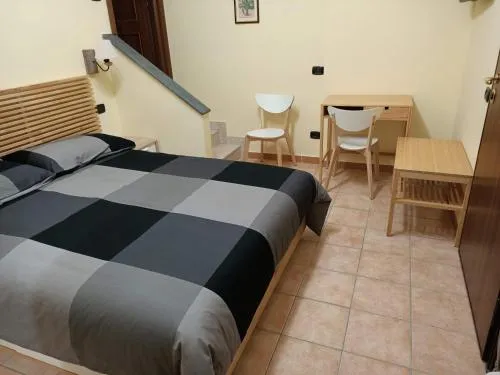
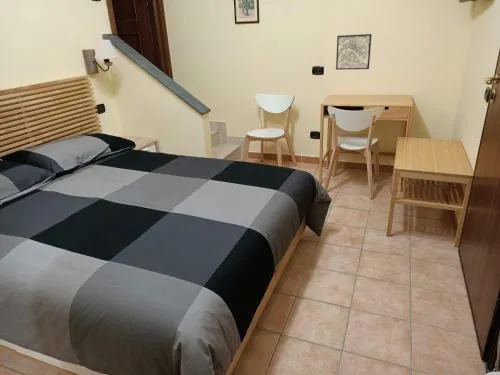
+ wall art [335,33,373,71]
